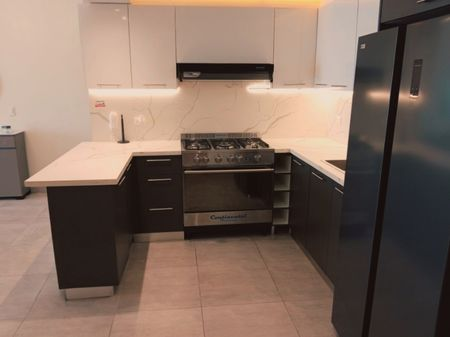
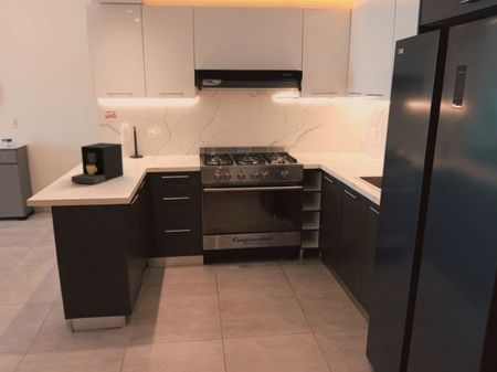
+ coffee maker [71,141,125,185]
